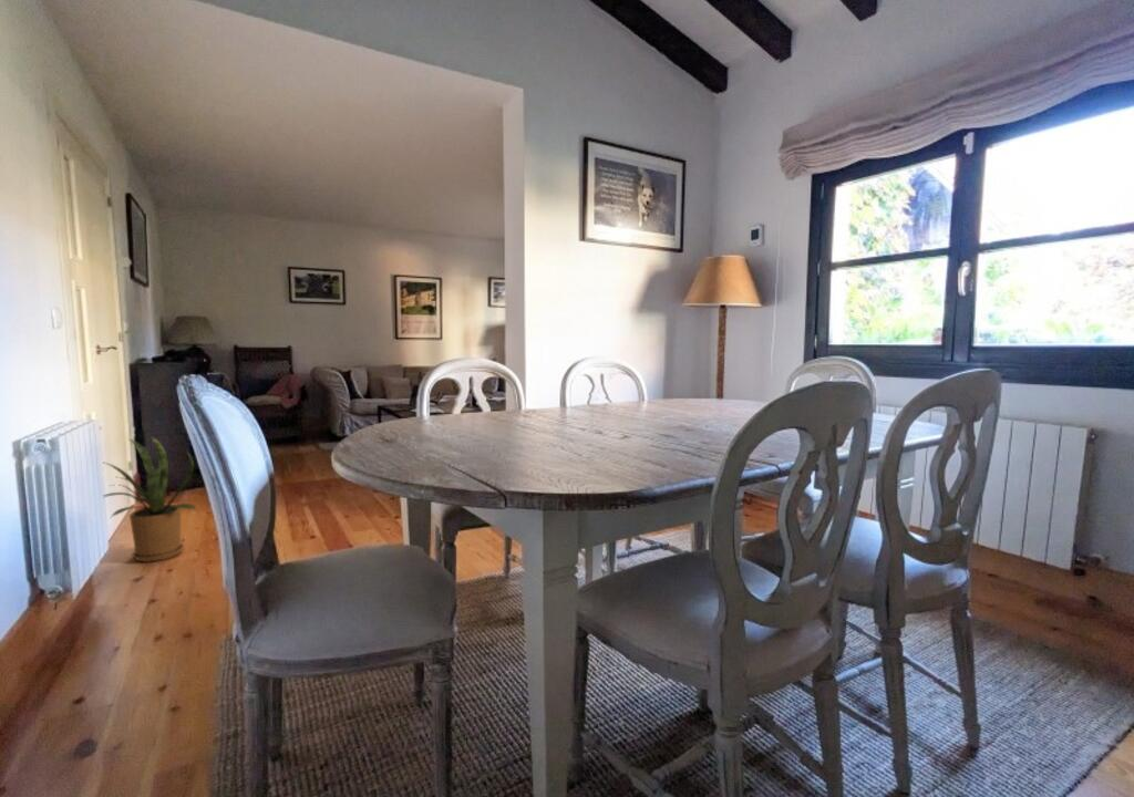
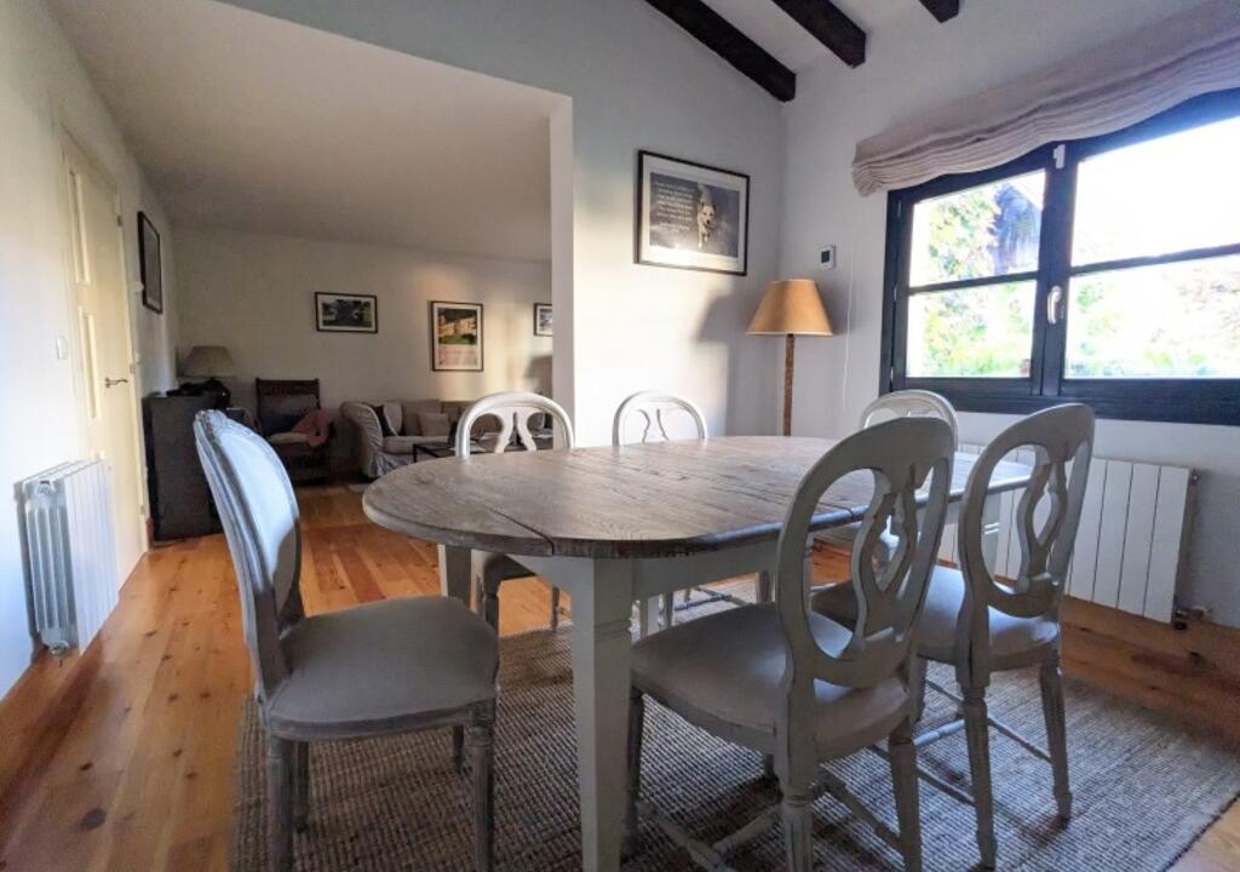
- house plant [103,435,197,563]
